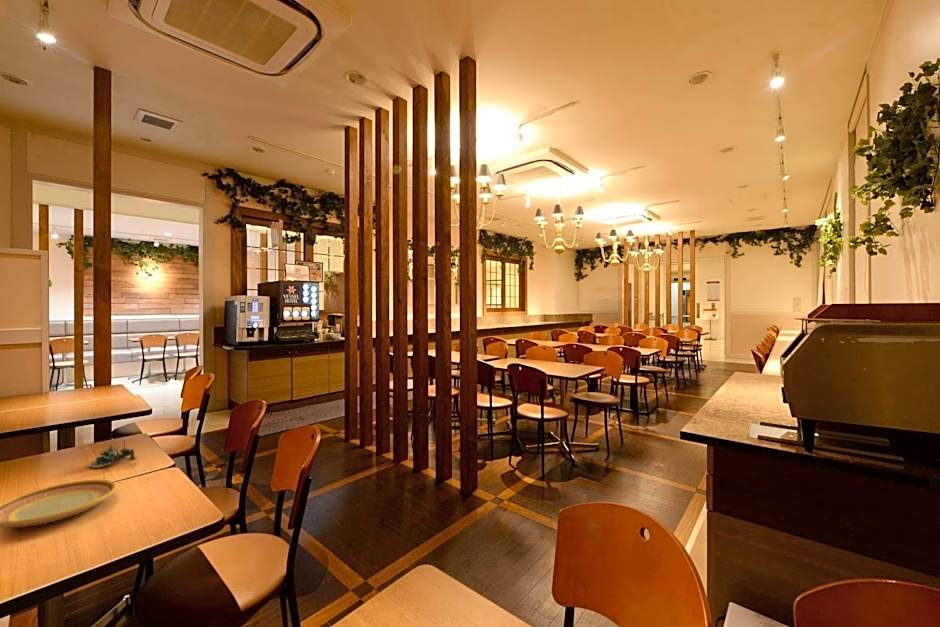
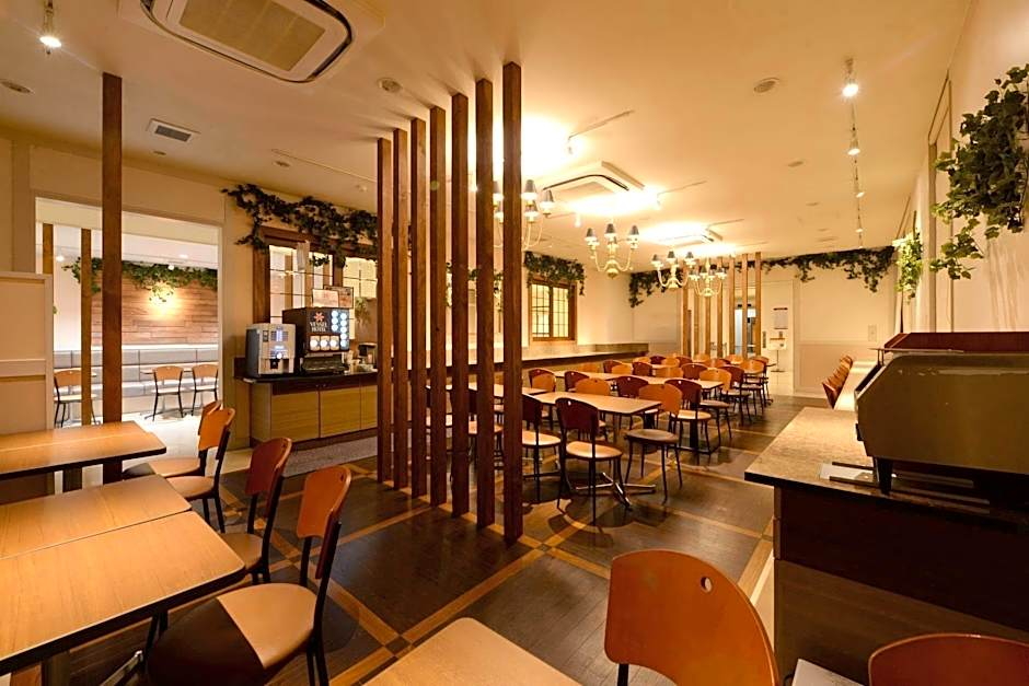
- plate [0,478,117,529]
- succulent plant [87,440,138,468]
